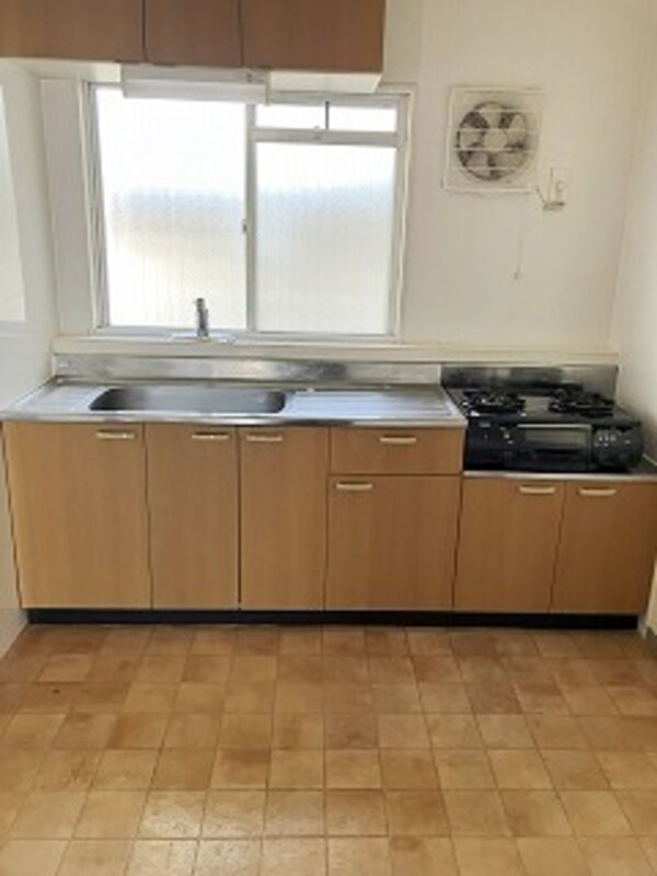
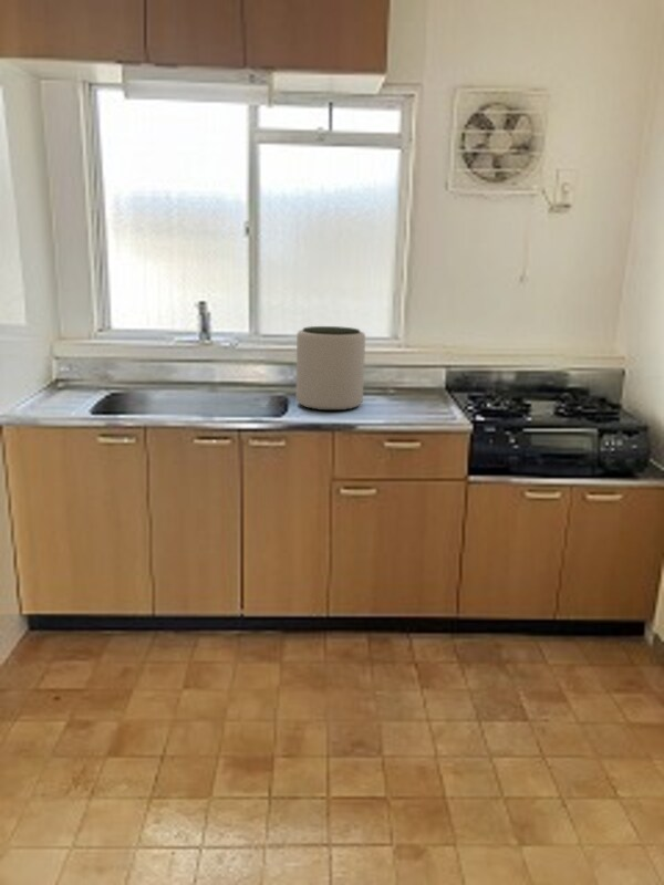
+ plant pot [294,325,366,412]
